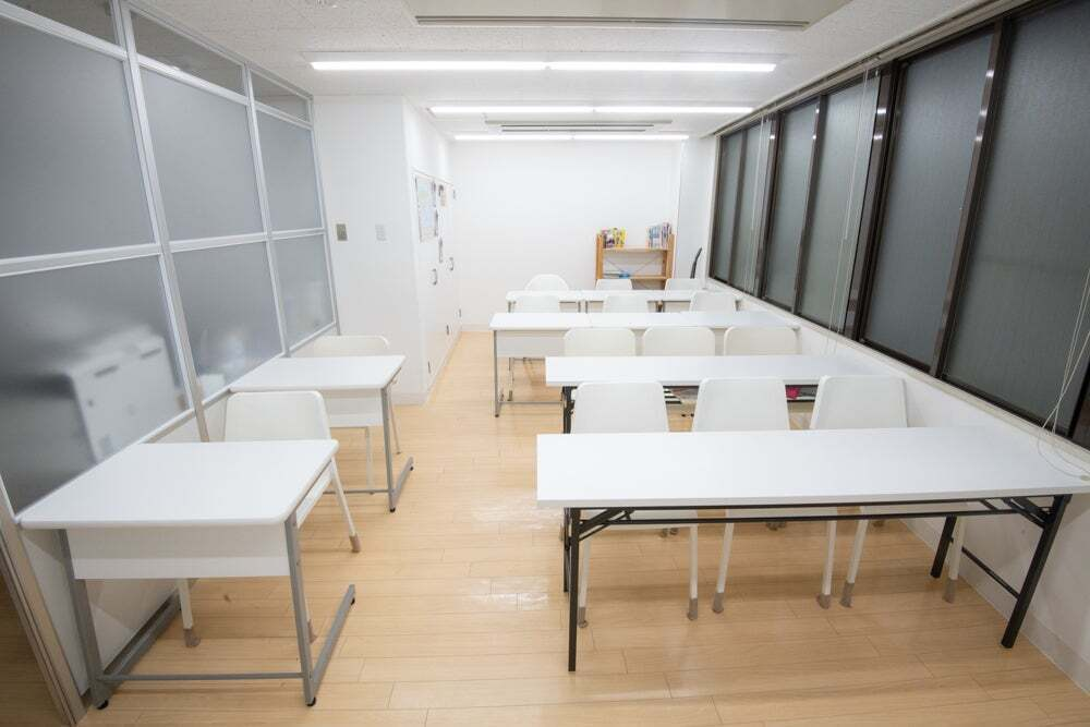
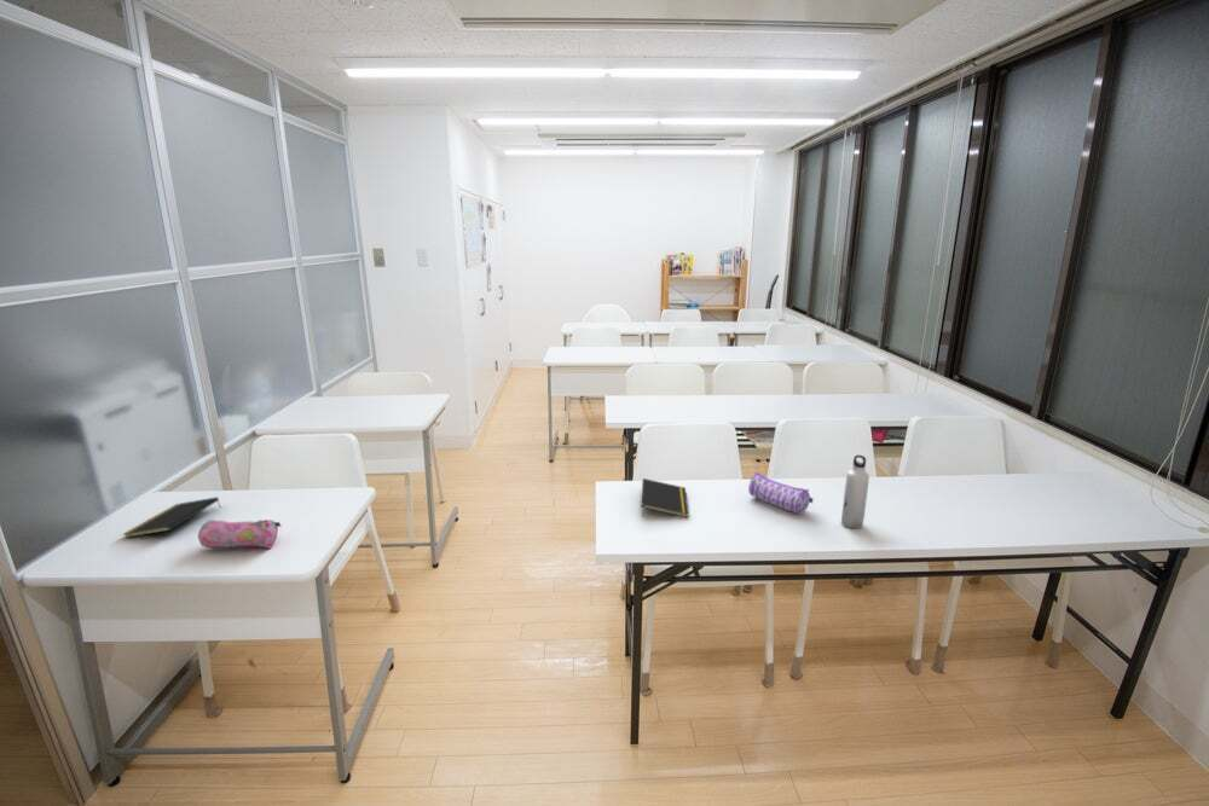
+ water bottle [840,453,870,529]
+ pencil case [197,518,283,549]
+ pencil case [747,470,814,515]
+ notepad [122,495,221,539]
+ notepad [641,477,690,518]
